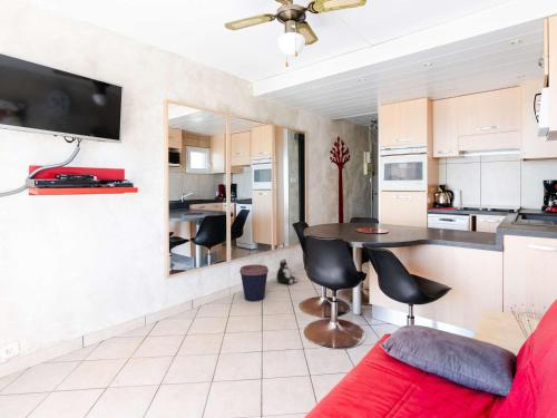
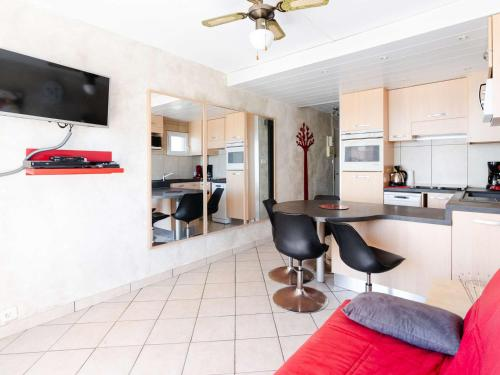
- coffee cup [238,263,270,302]
- plush toy [275,257,300,285]
